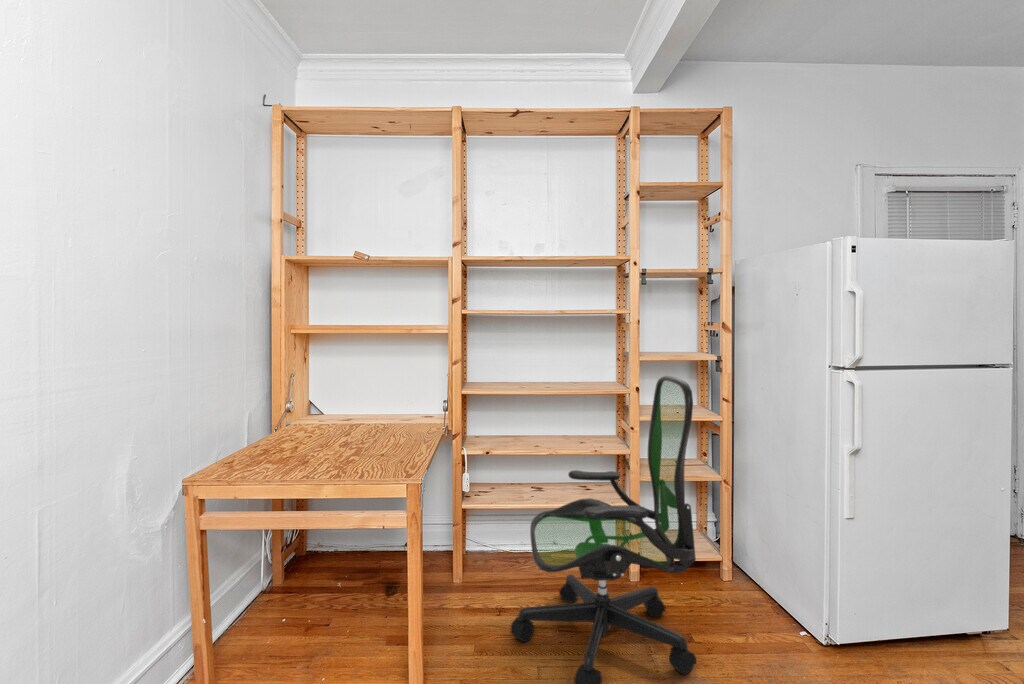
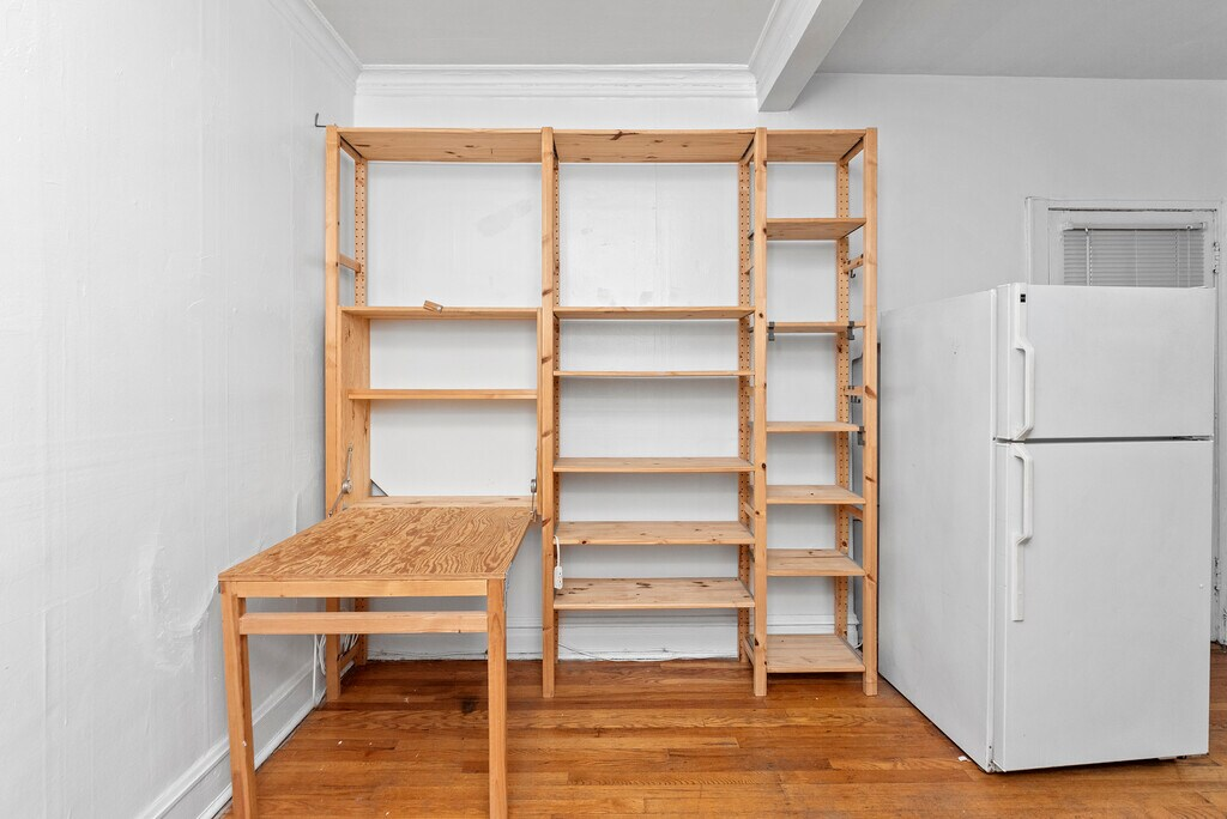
- office chair [510,375,697,684]
